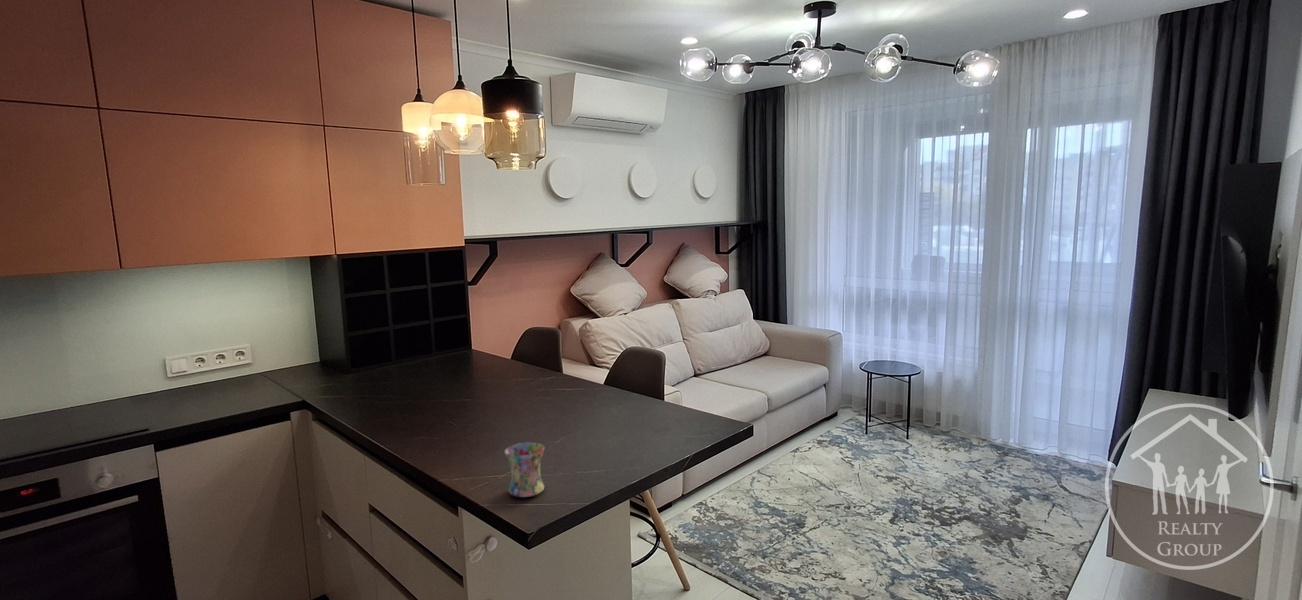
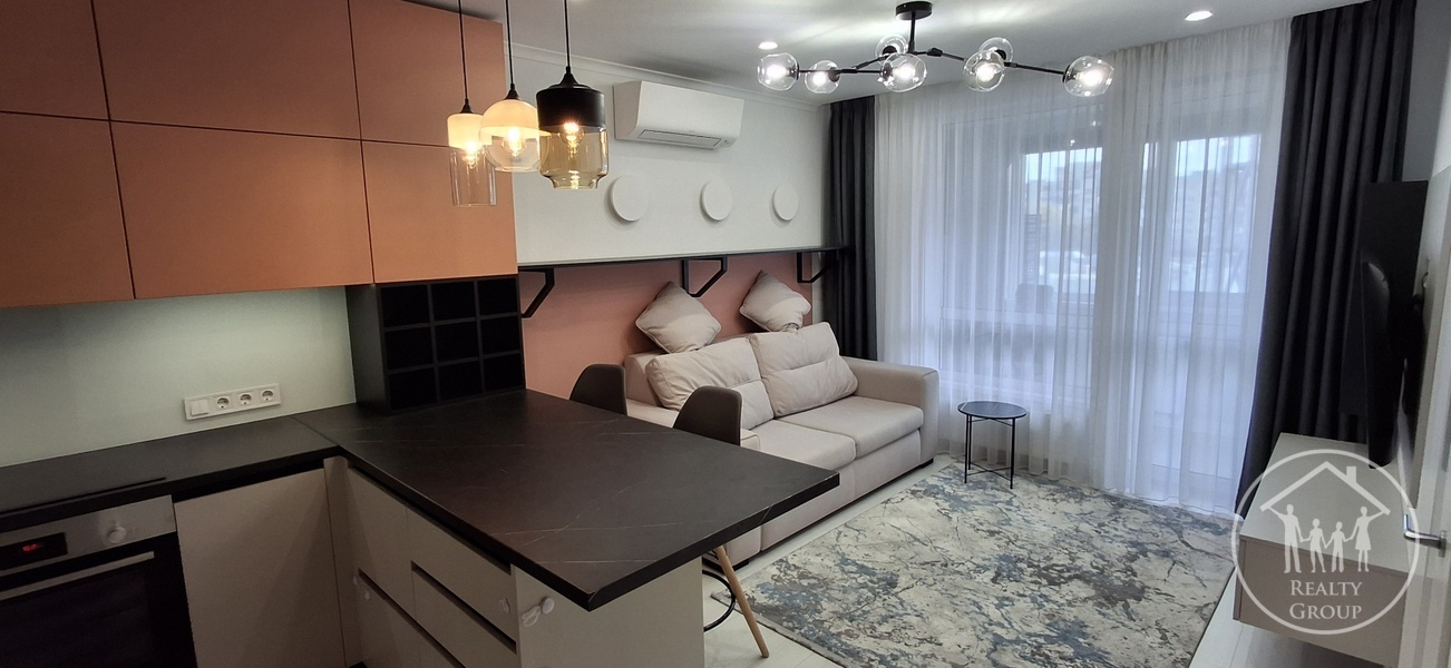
- mug [504,442,546,498]
